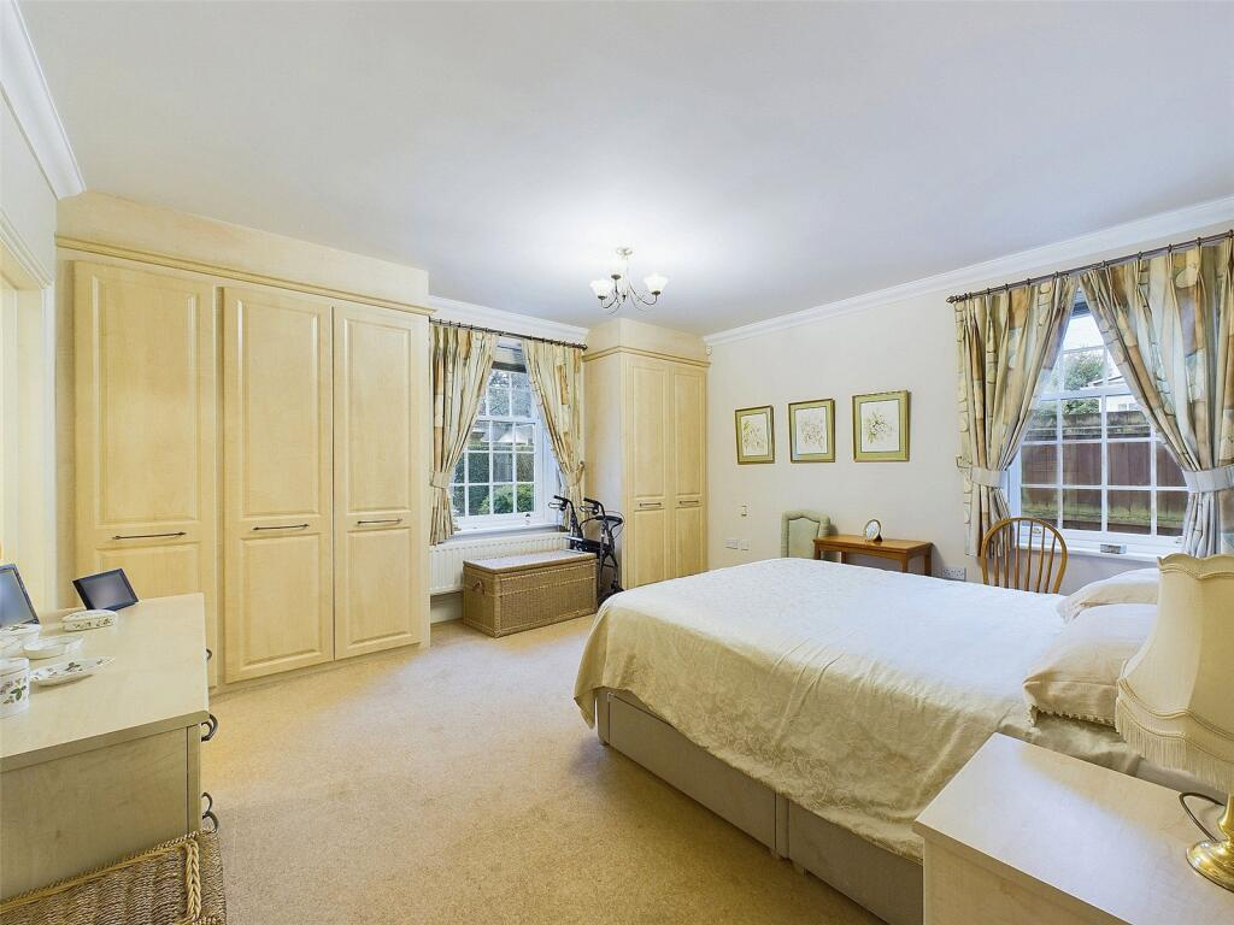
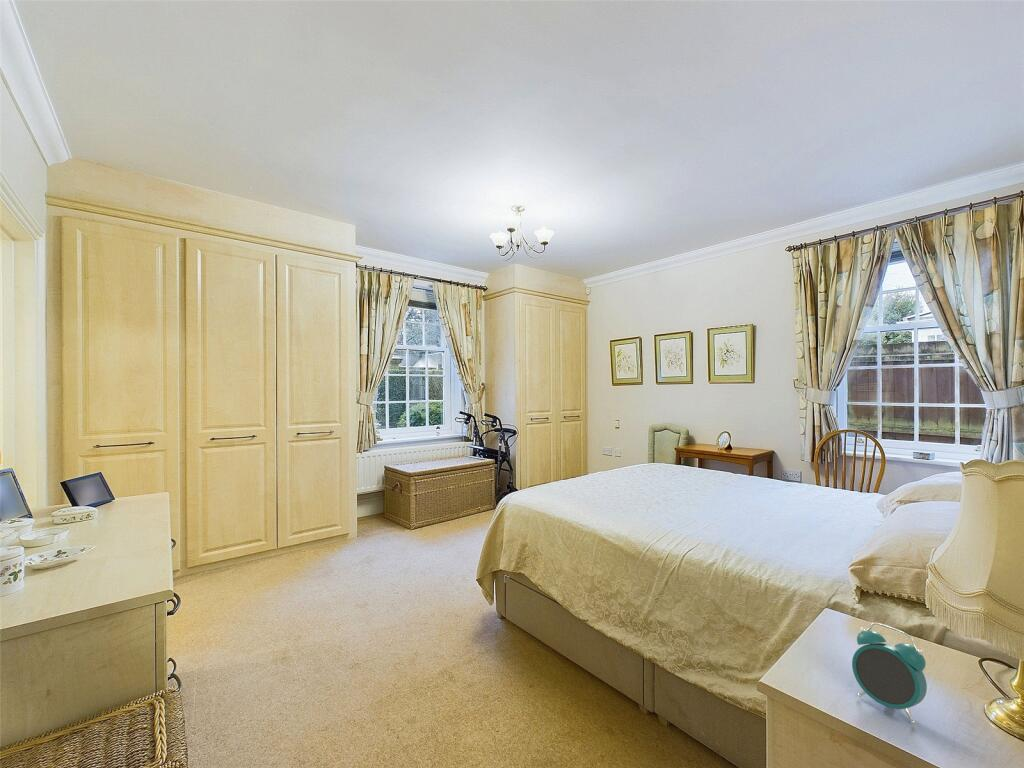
+ alarm clock [851,621,928,725]
